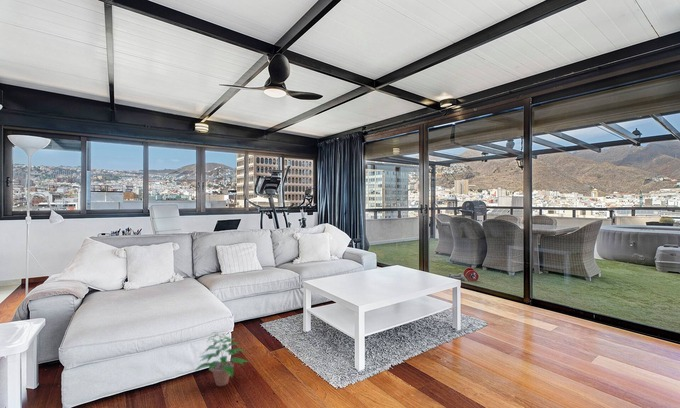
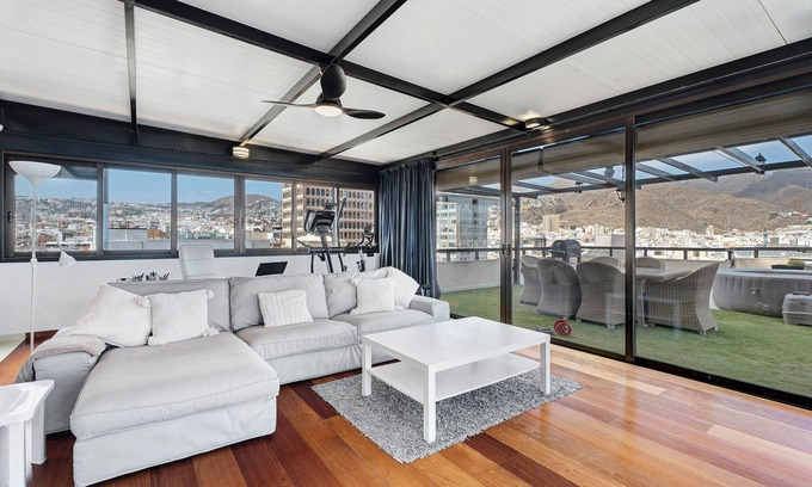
- potted plant [193,331,250,387]
